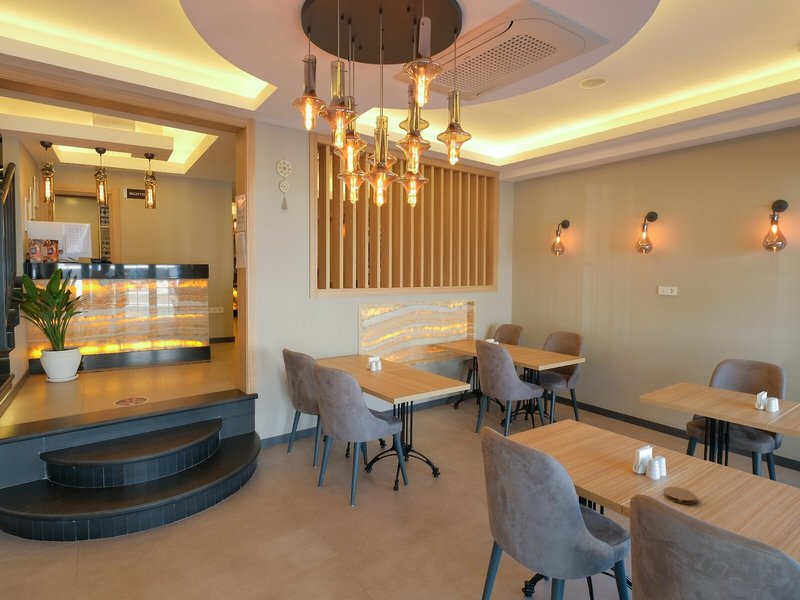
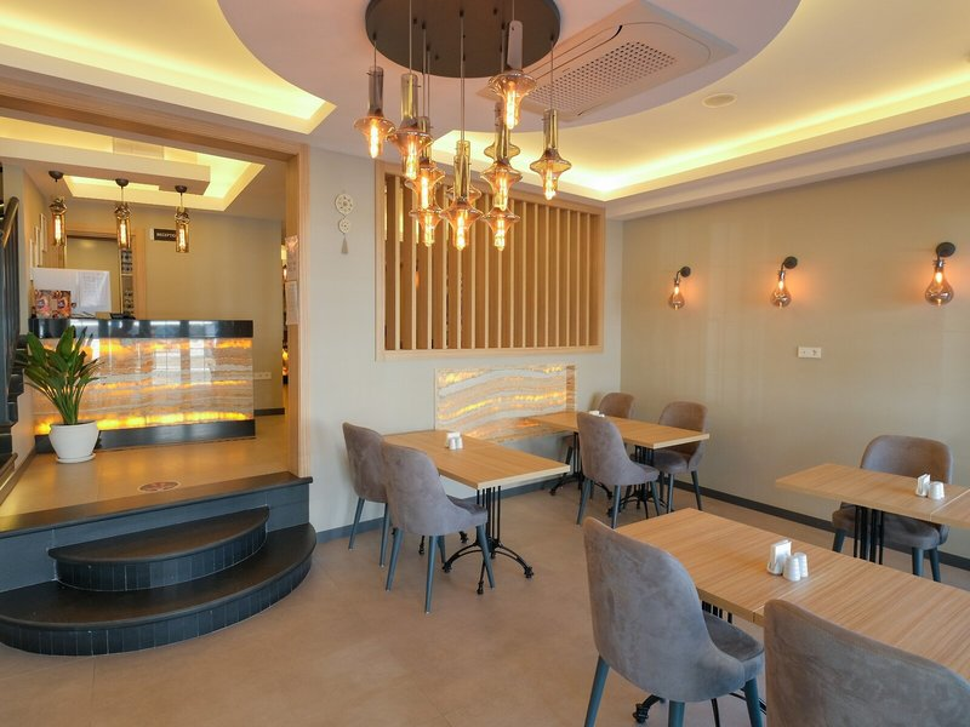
- coaster [663,486,697,505]
